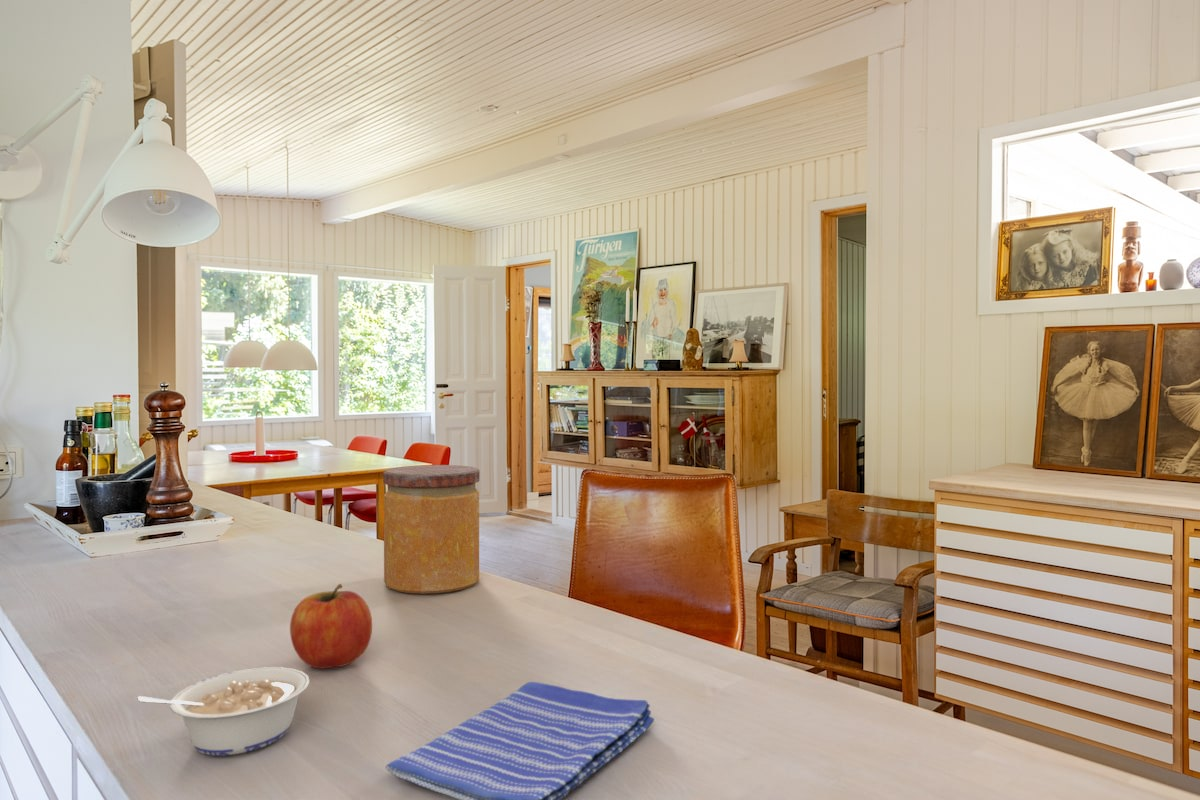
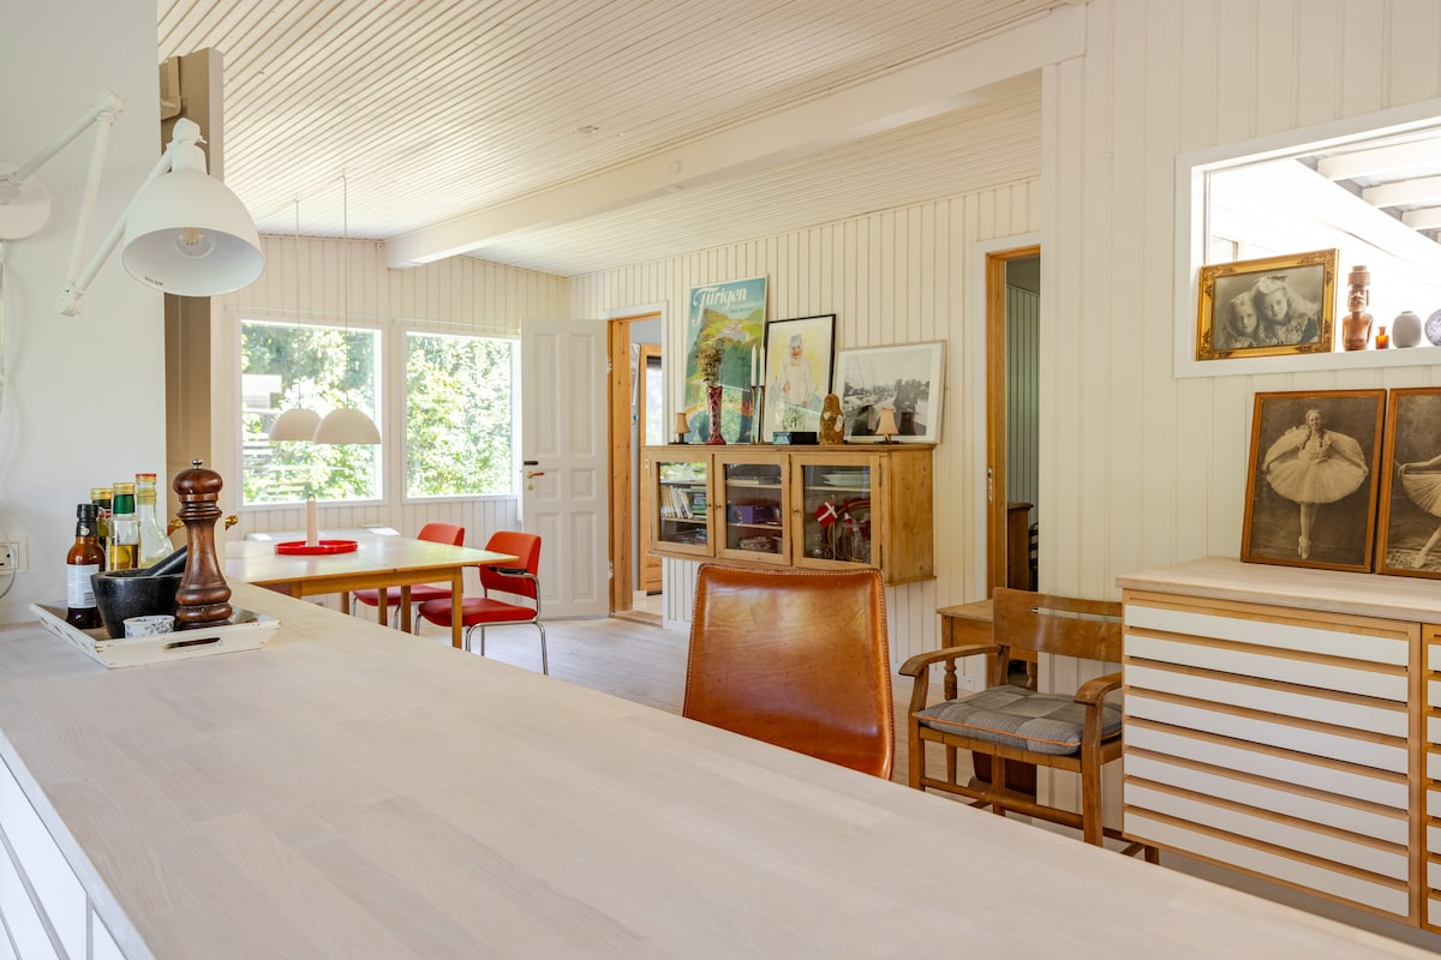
- jar [382,464,481,595]
- legume [137,666,311,756]
- fruit [289,583,373,669]
- dish towel [385,681,655,800]
